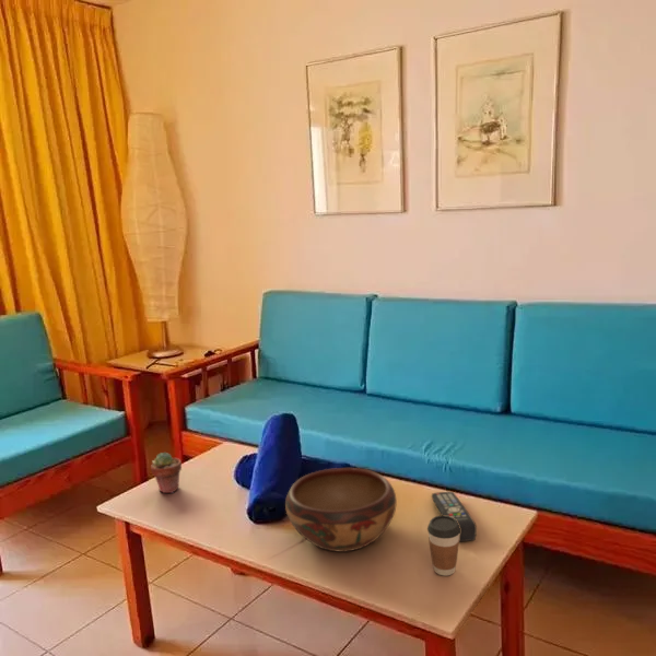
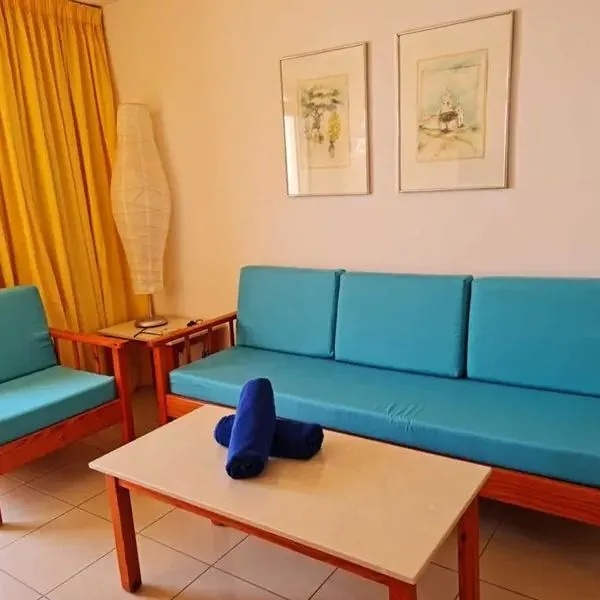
- decorative bowl [284,467,398,553]
- potted succulent [150,452,183,494]
- remote control [431,491,478,543]
- coffee cup [426,515,460,577]
